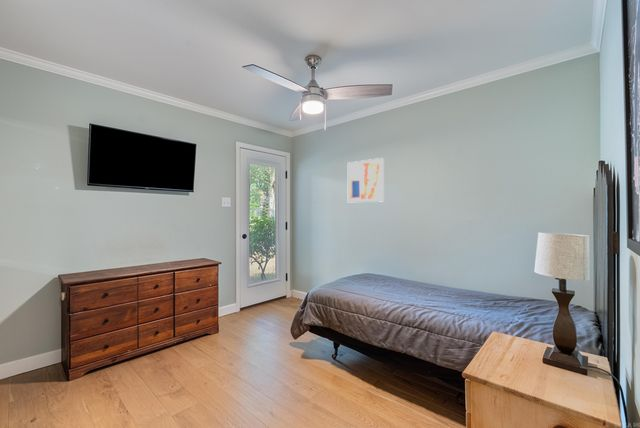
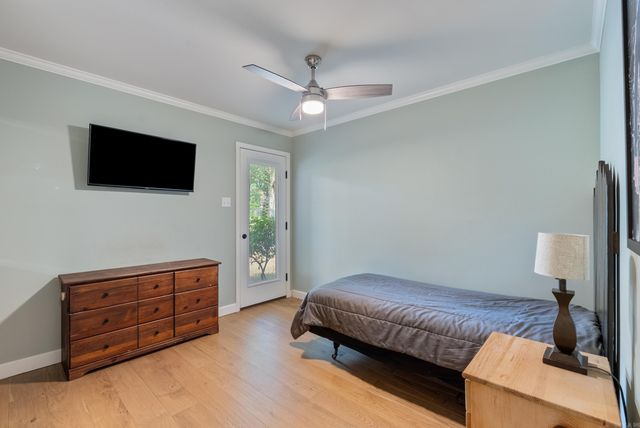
- wall art [347,157,385,203]
